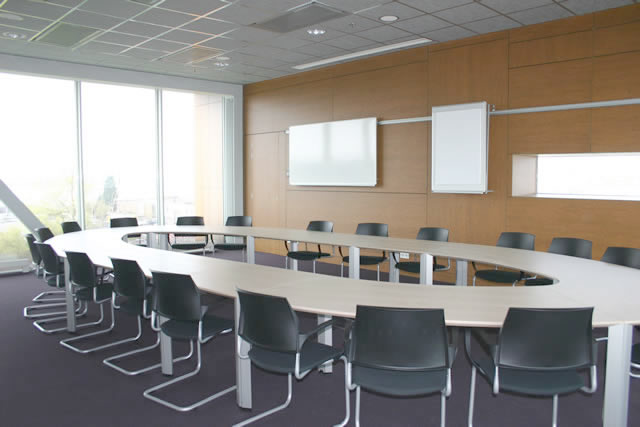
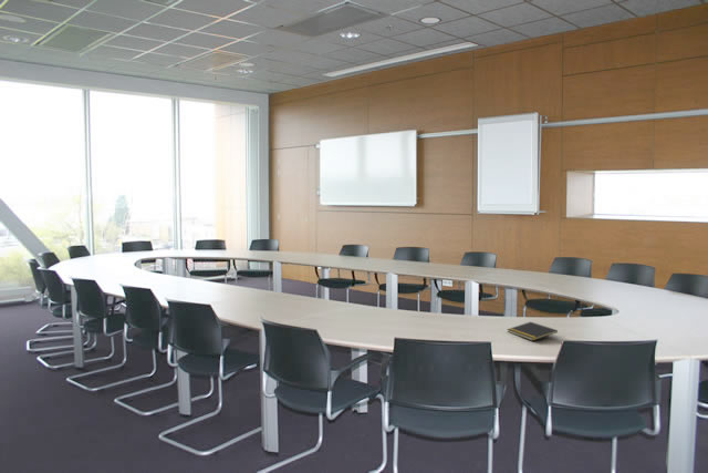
+ notepad [506,321,559,342]
